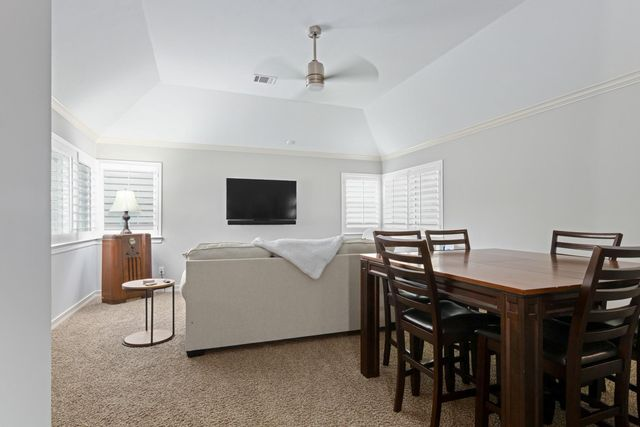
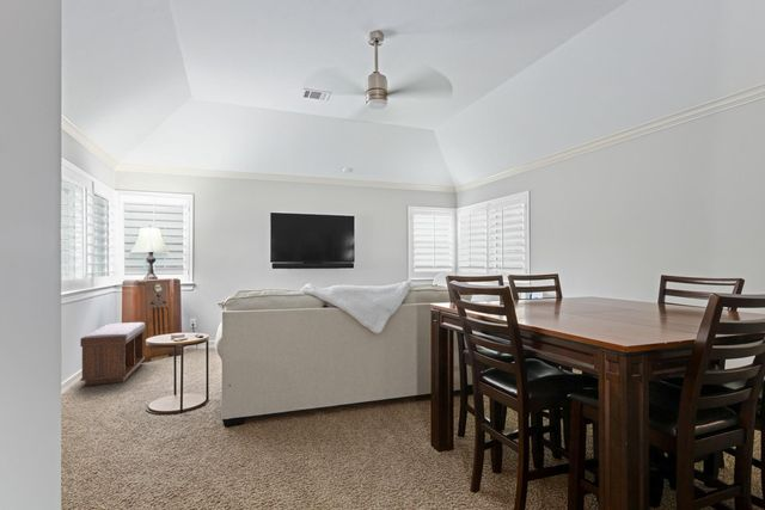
+ bench [79,321,146,386]
